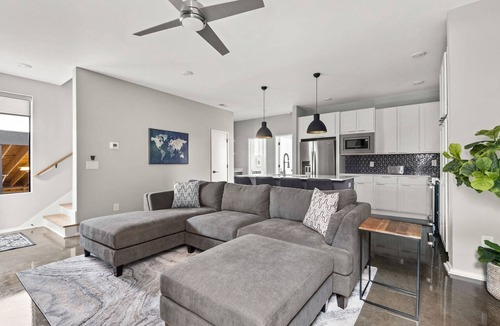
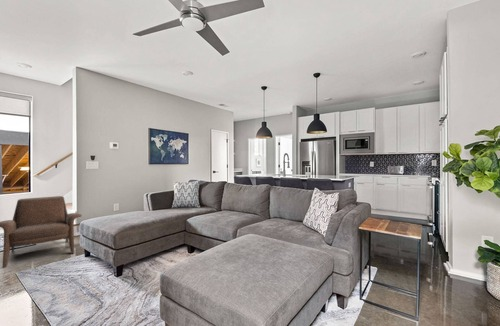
+ armchair [0,195,83,269]
